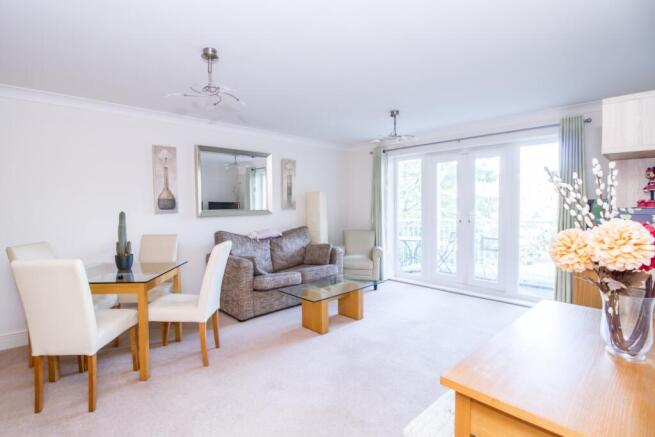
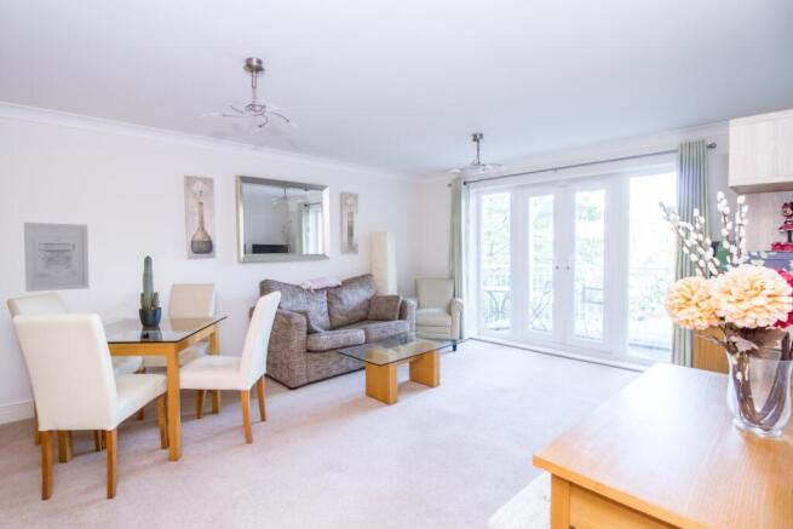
+ wall art [23,222,90,293]
